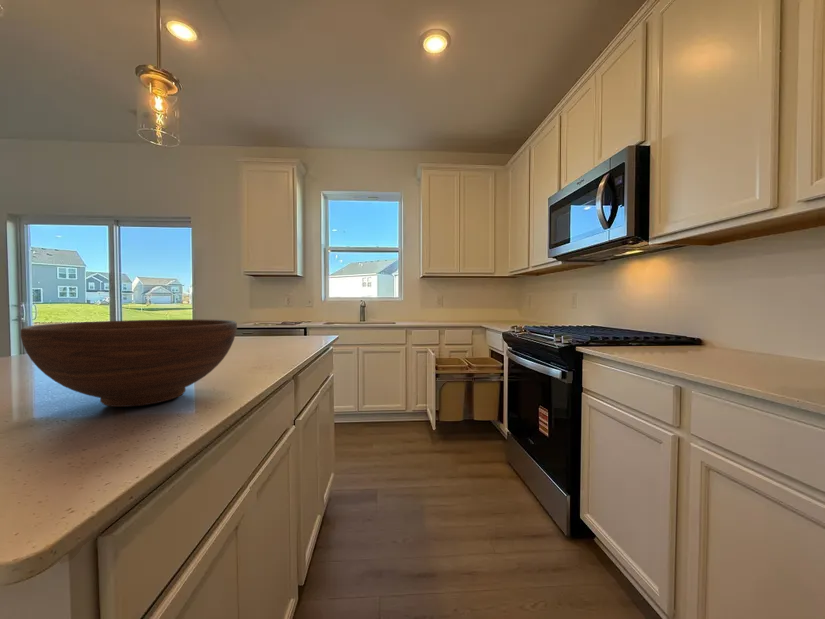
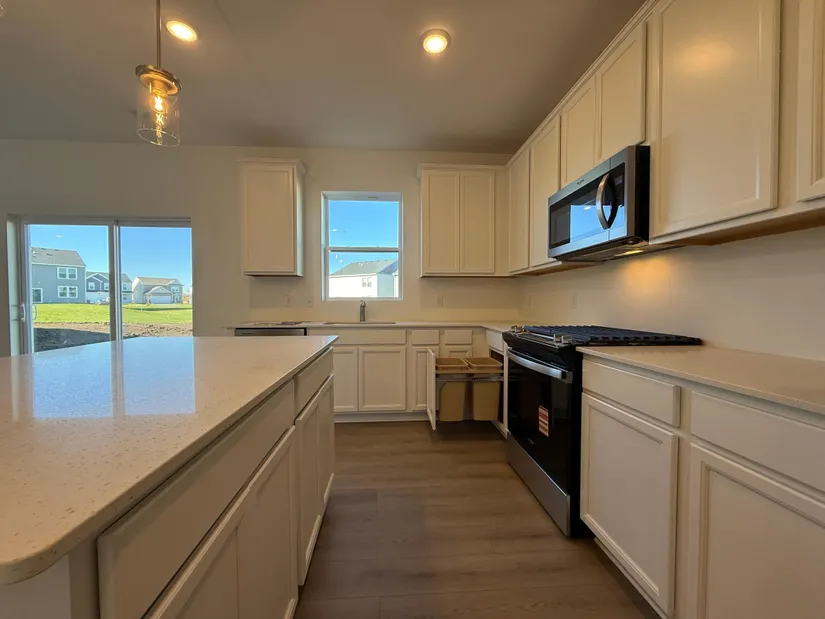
- fruit bowl [20,318,238,408]
